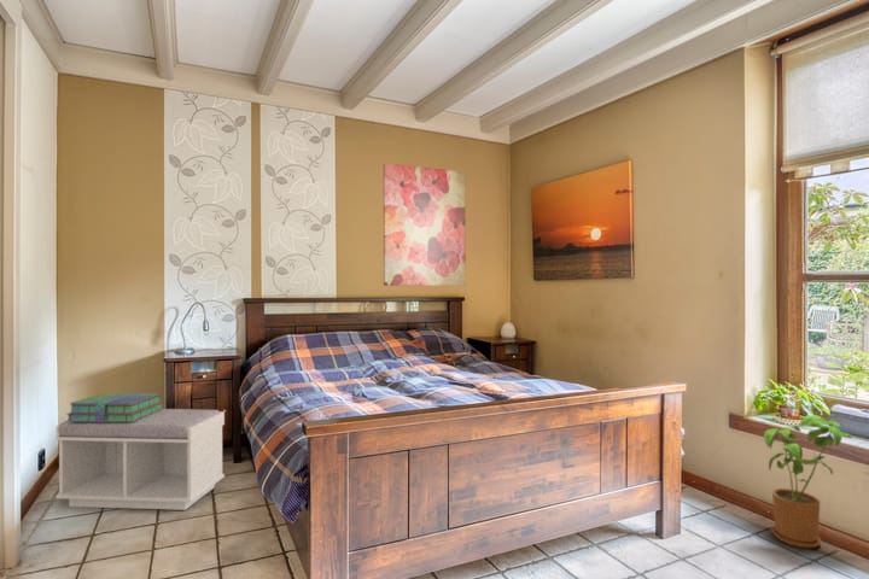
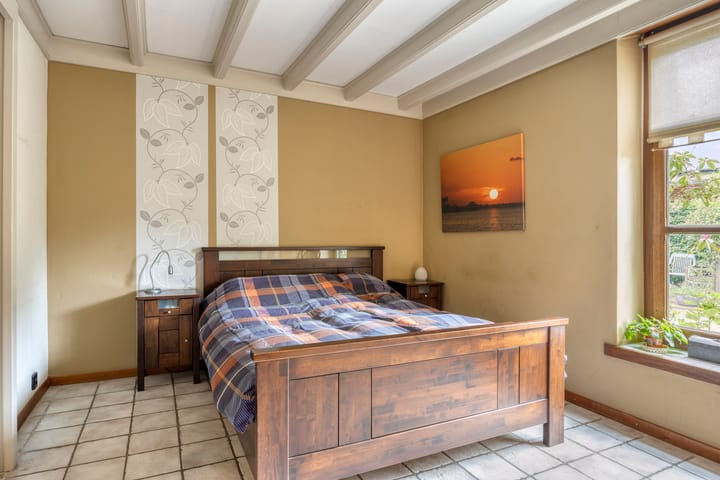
- wall art [383,162,467,287]
- stack of books [65,392,164,422]
- house plant [763,414,857,549]
- bench [54,408,226,511]
